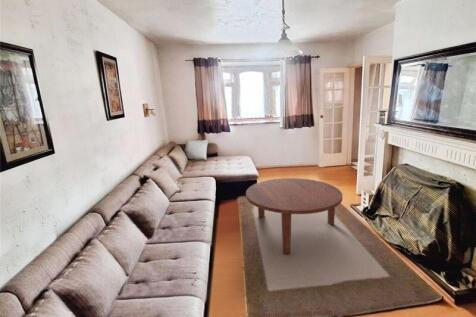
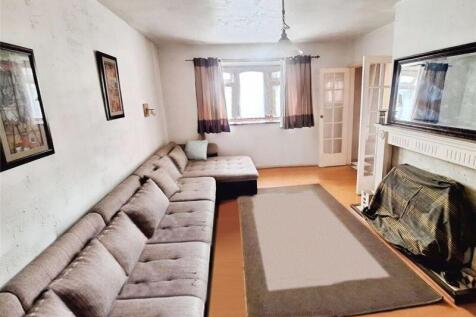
- coffee table [245,177,344,255]
